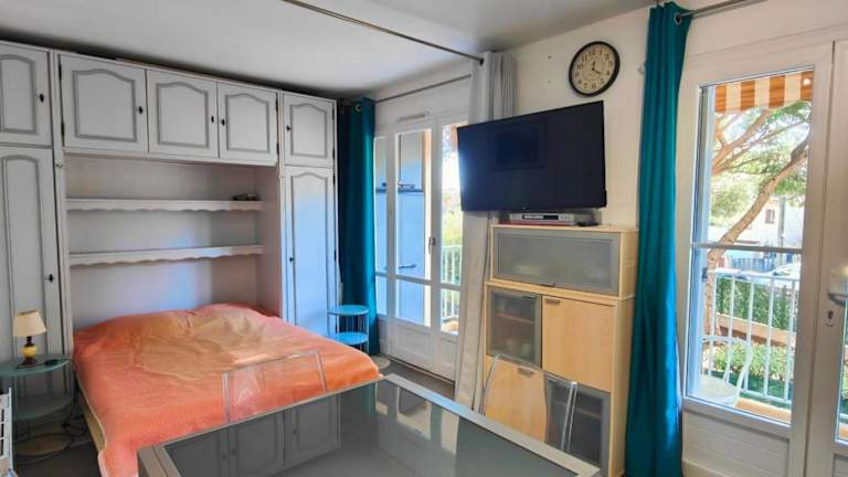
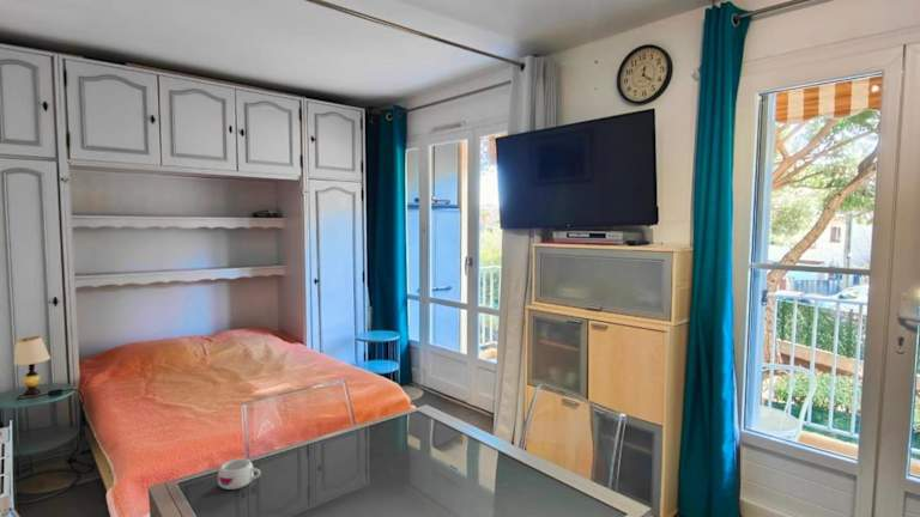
+ mug [217,457,262,491]
